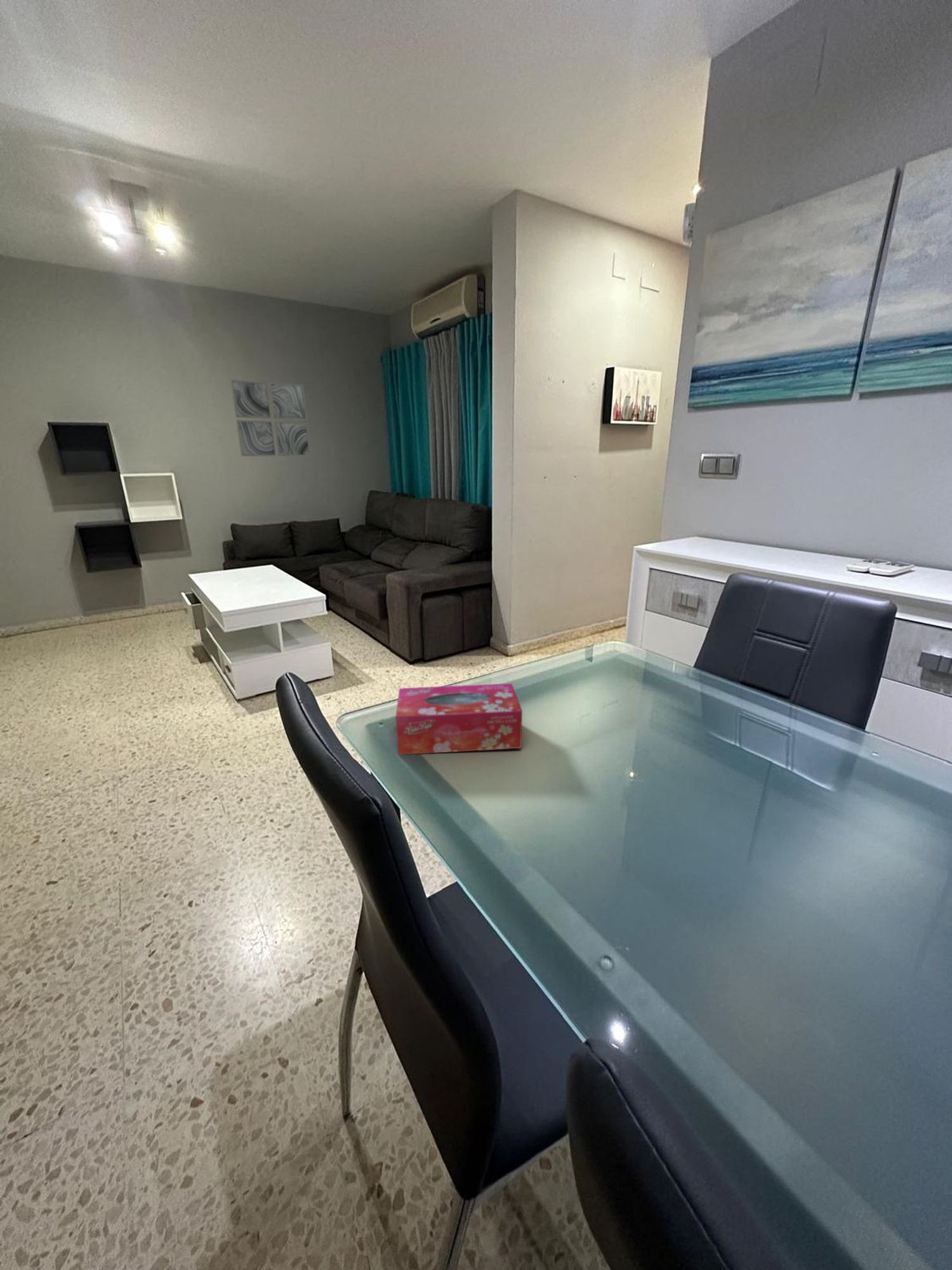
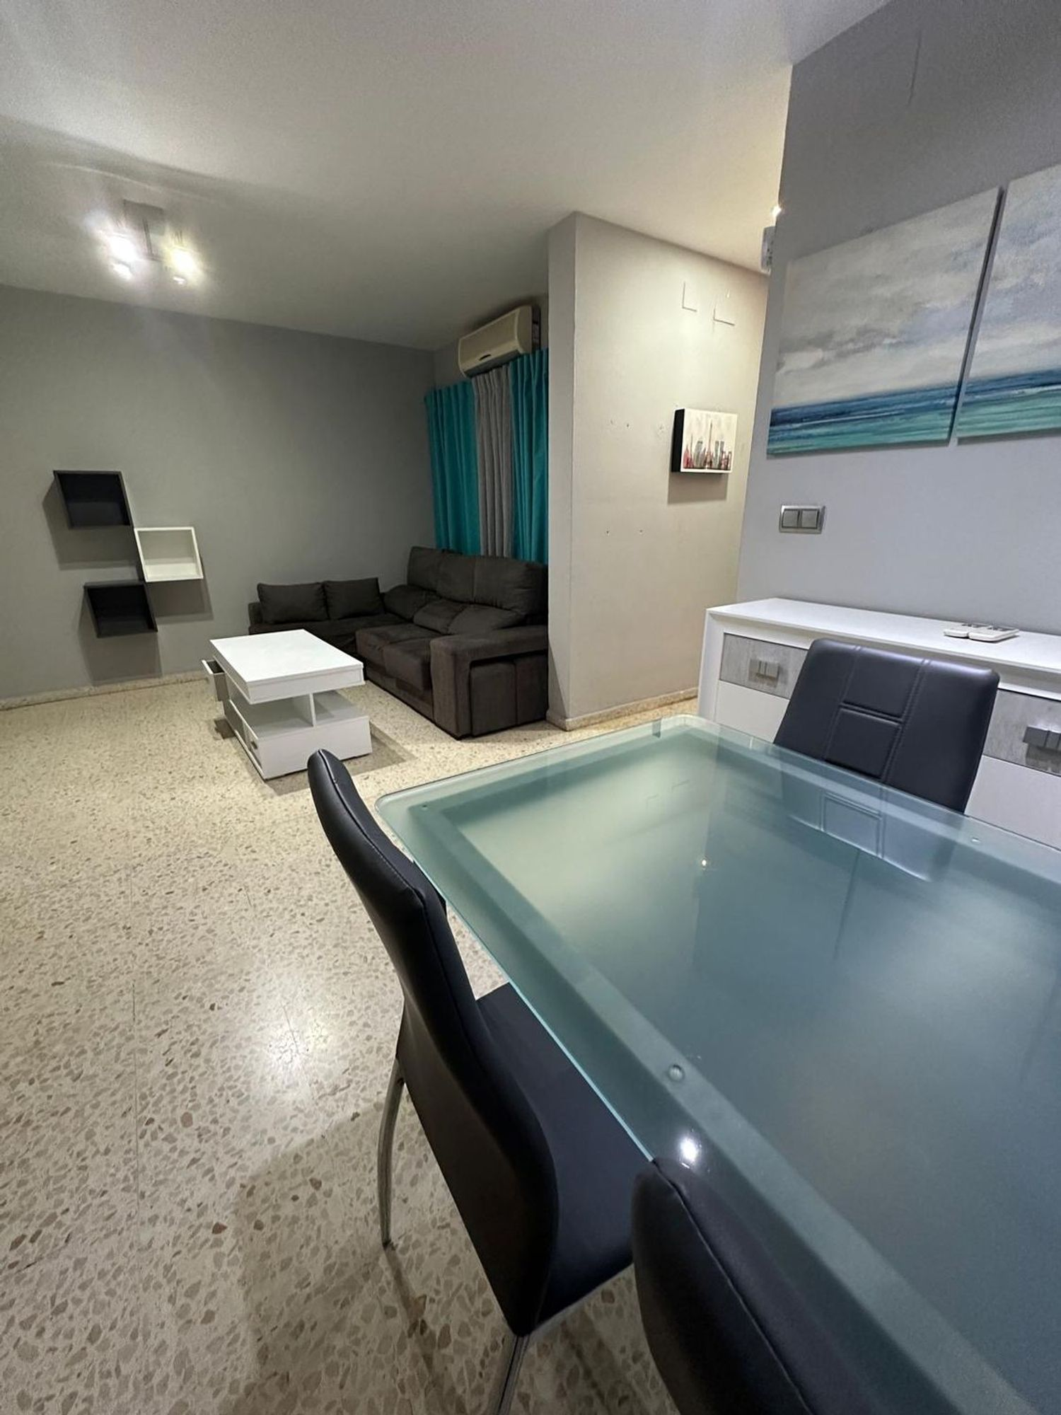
- tissue box [395,683,523,756]
- wall art [229,379,312,457]
